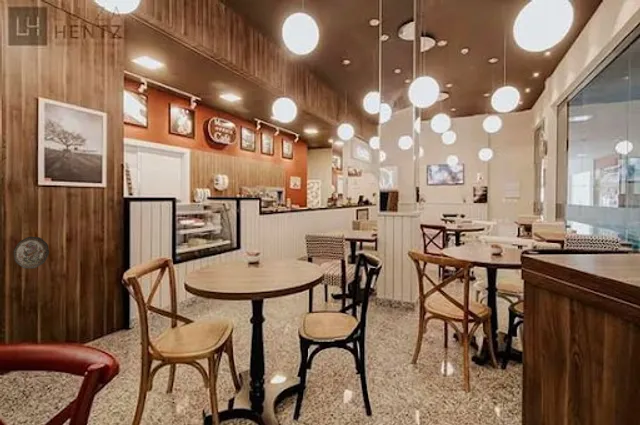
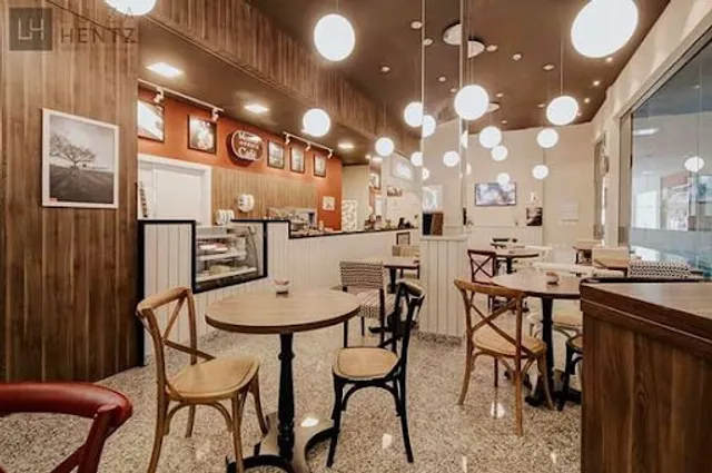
- decorative plate [13,236,50,269]
